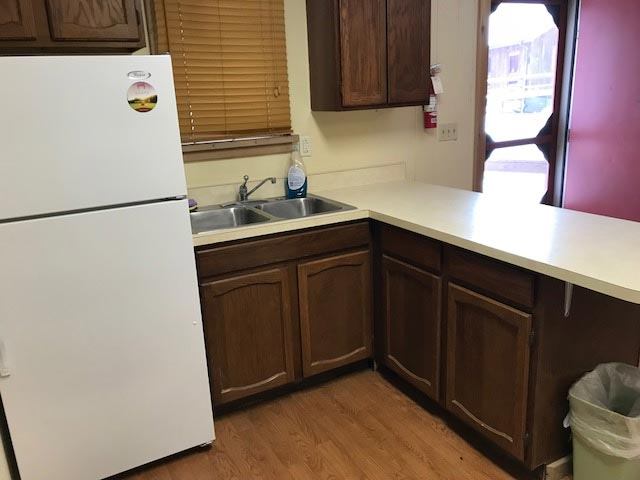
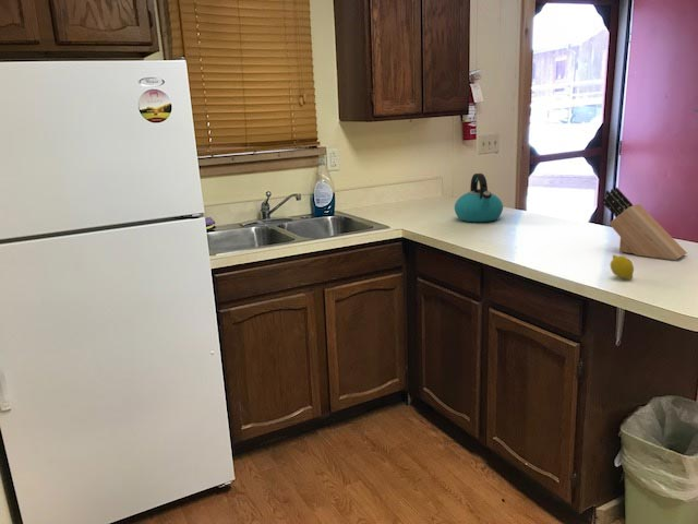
+ knife block [602,187,688,261]
+ kettle [454,172,504,223]
+ fruit [610,254,635,281]
